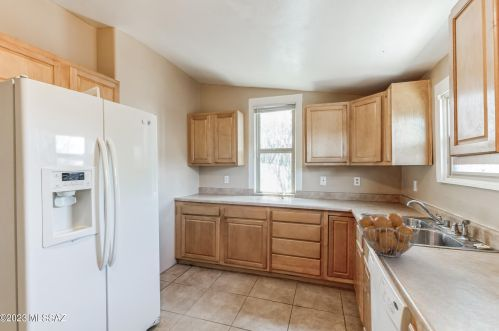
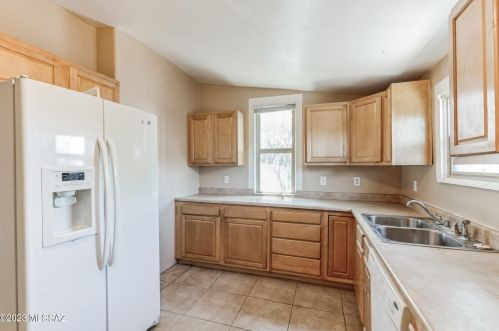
- fruit basket [356,212,421,258]
